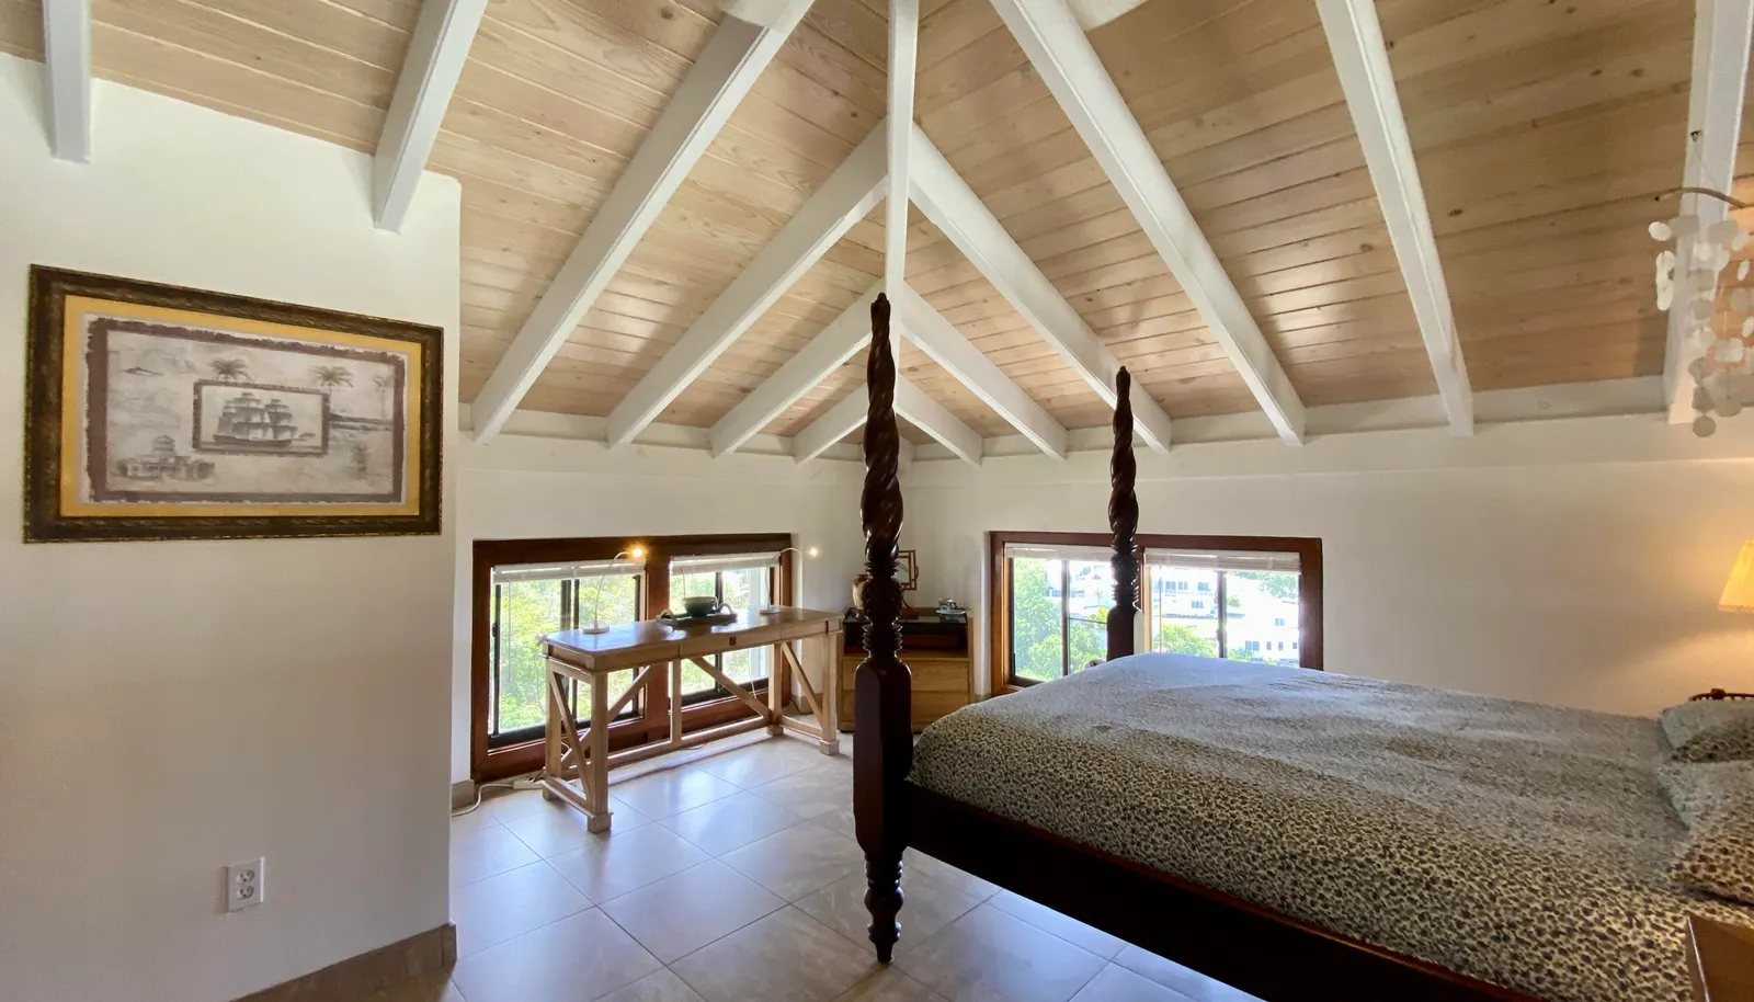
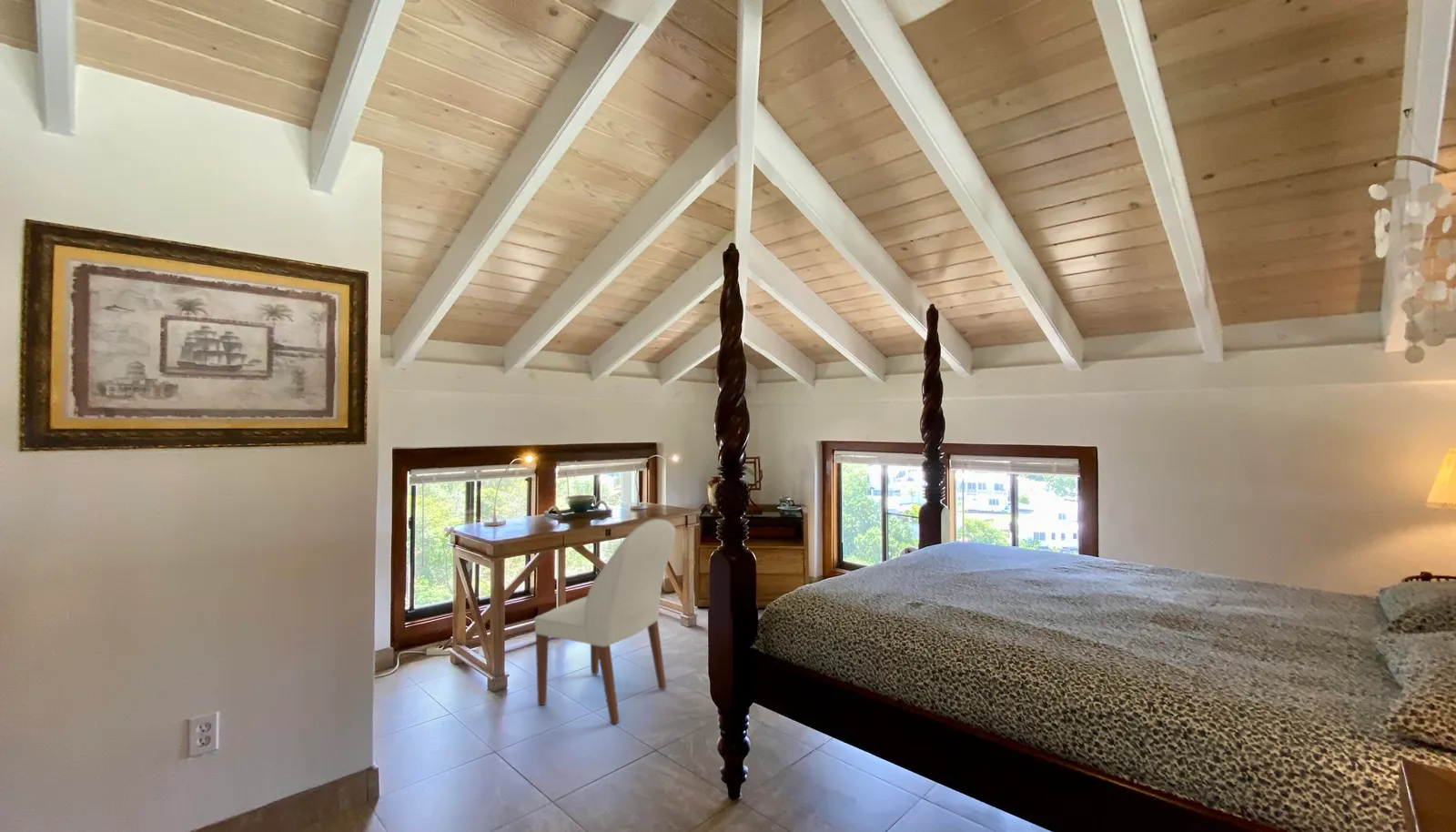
+ chair [533,518,676,725]
